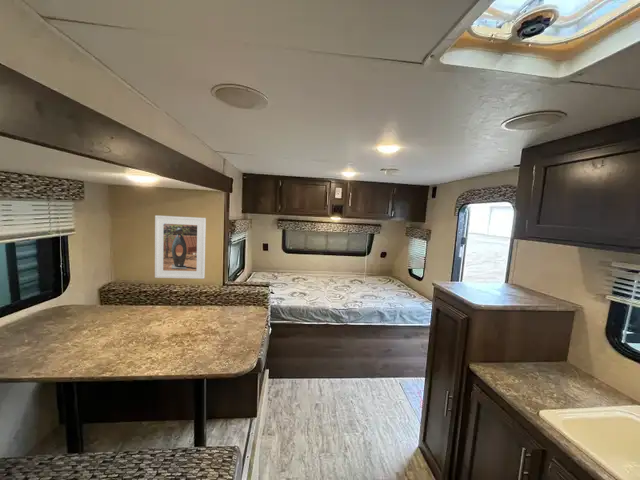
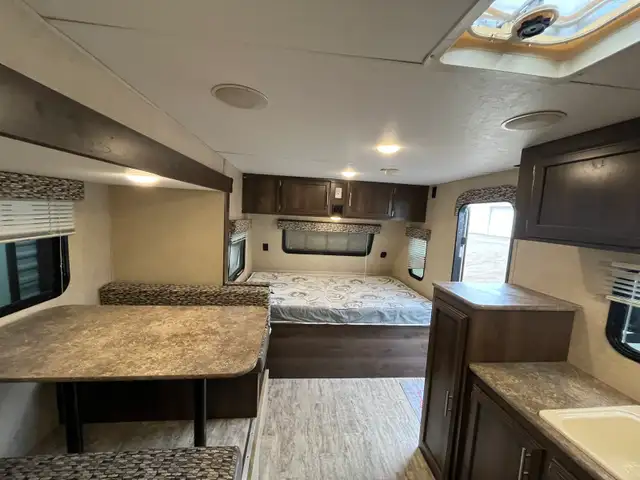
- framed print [154,214,207,280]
